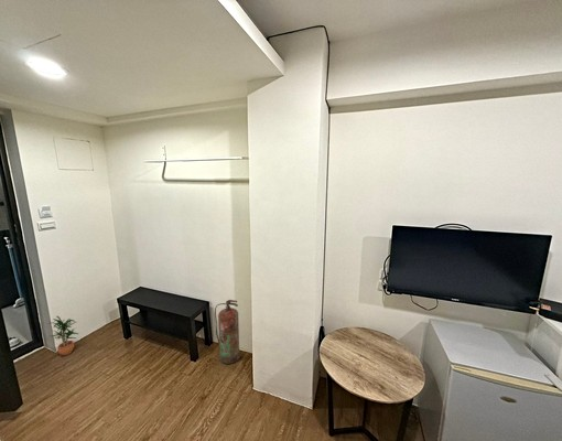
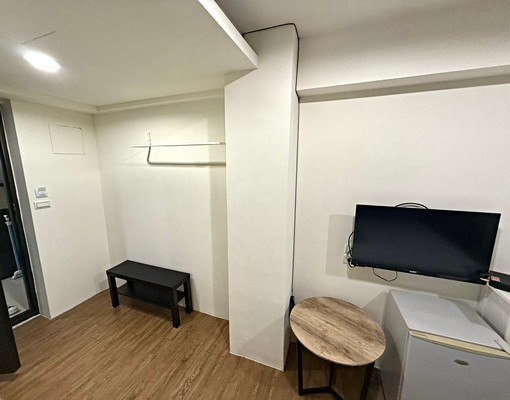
- fire extinguisher [214,299,241,365]
- potted plant [47,315,79,356]
